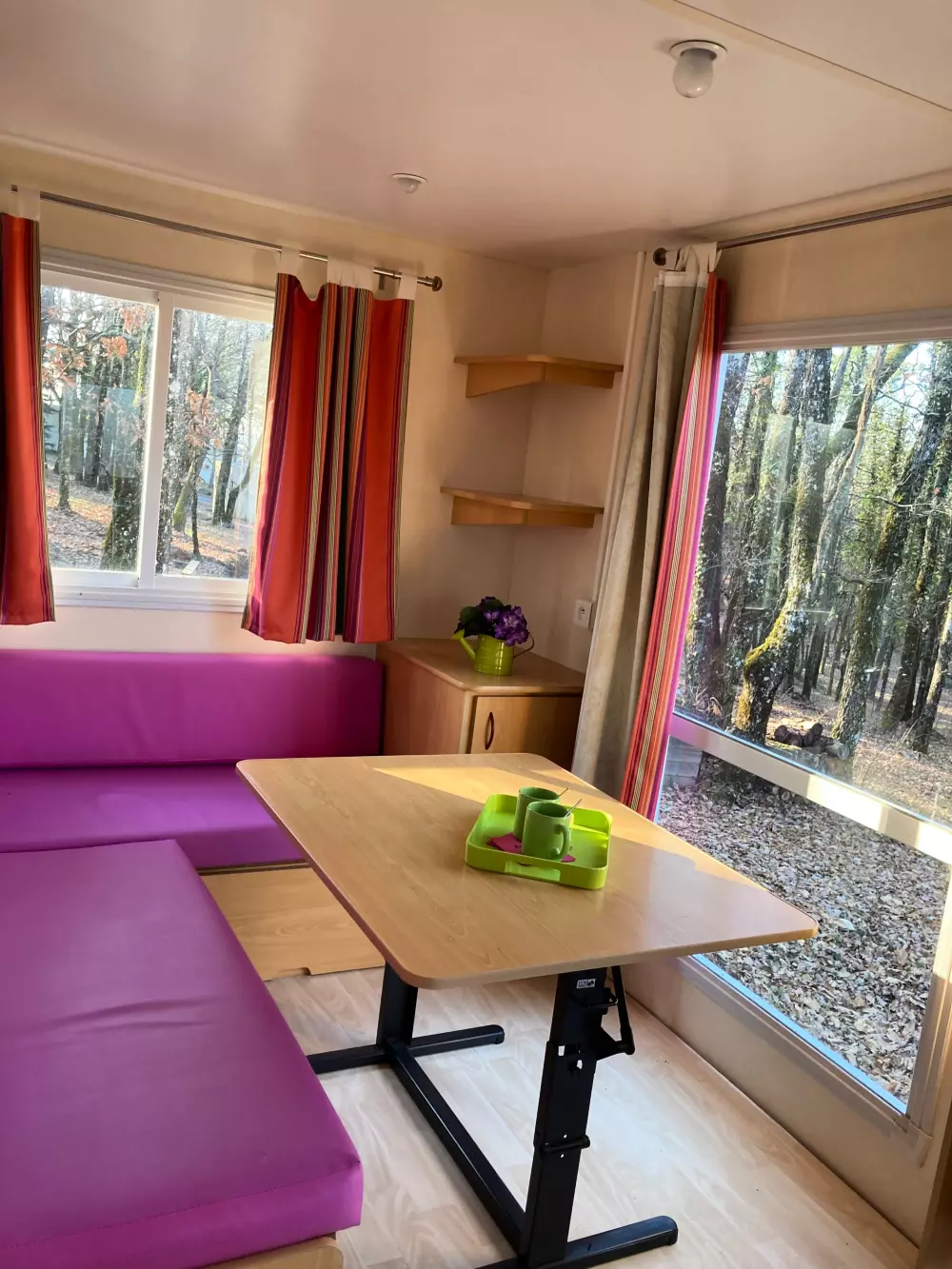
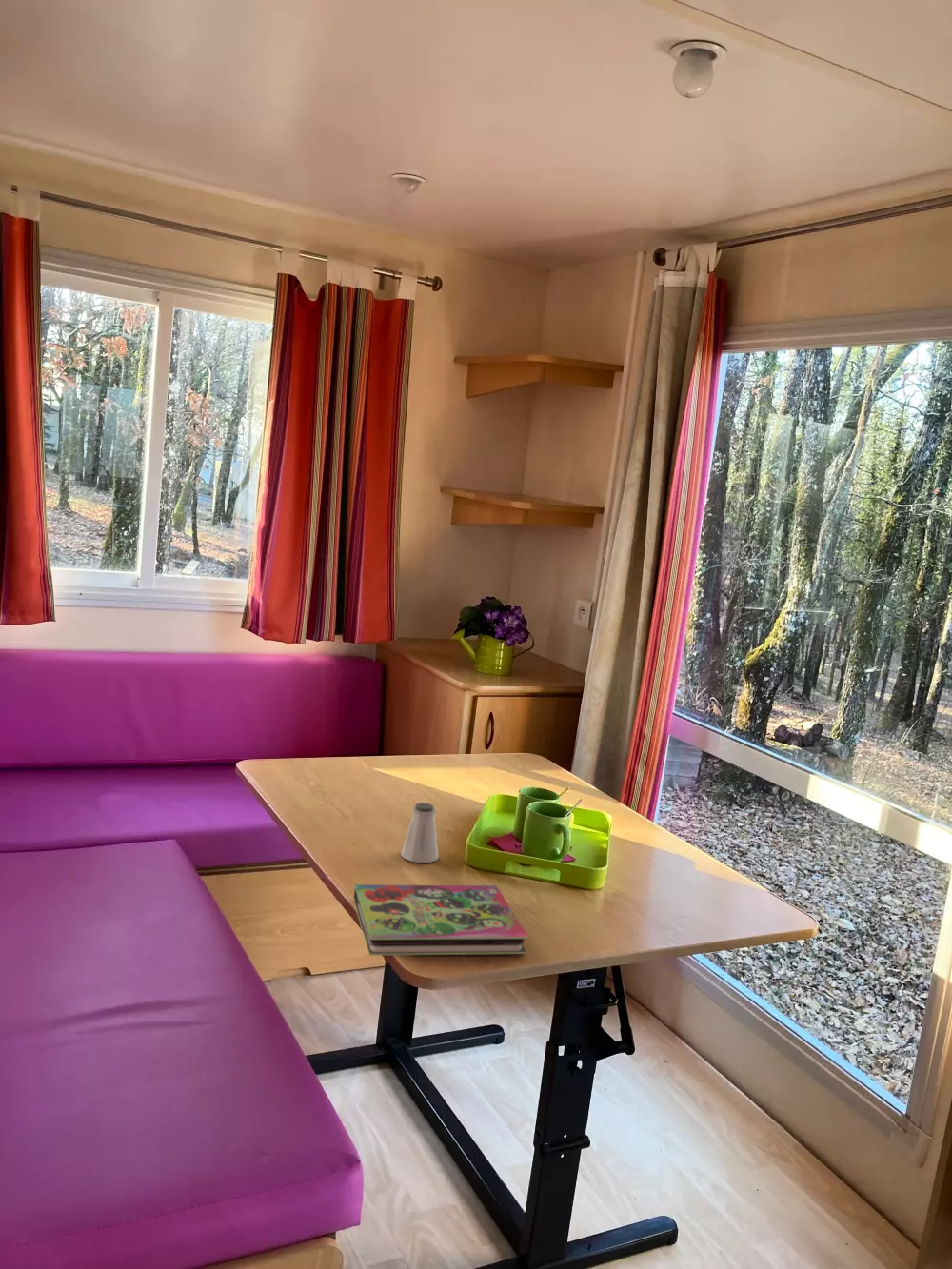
+ saltshaker [400,802,440,863]
+ book [352,883,529,957]
